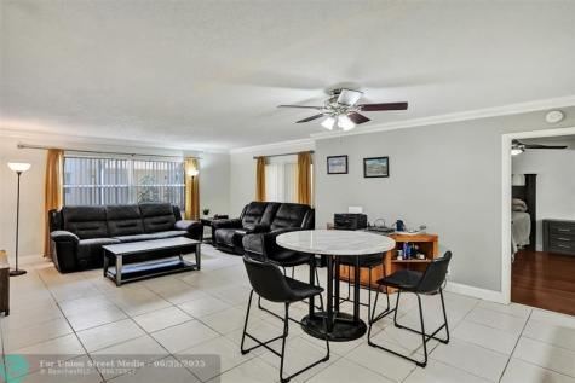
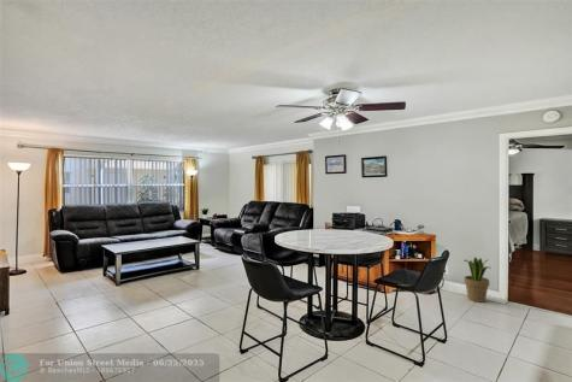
+ potted plant [462,255,493,304]
